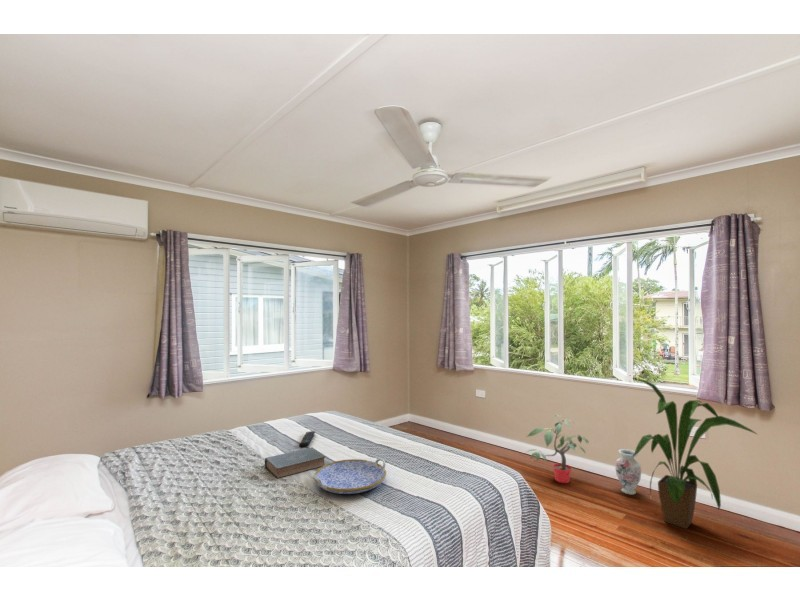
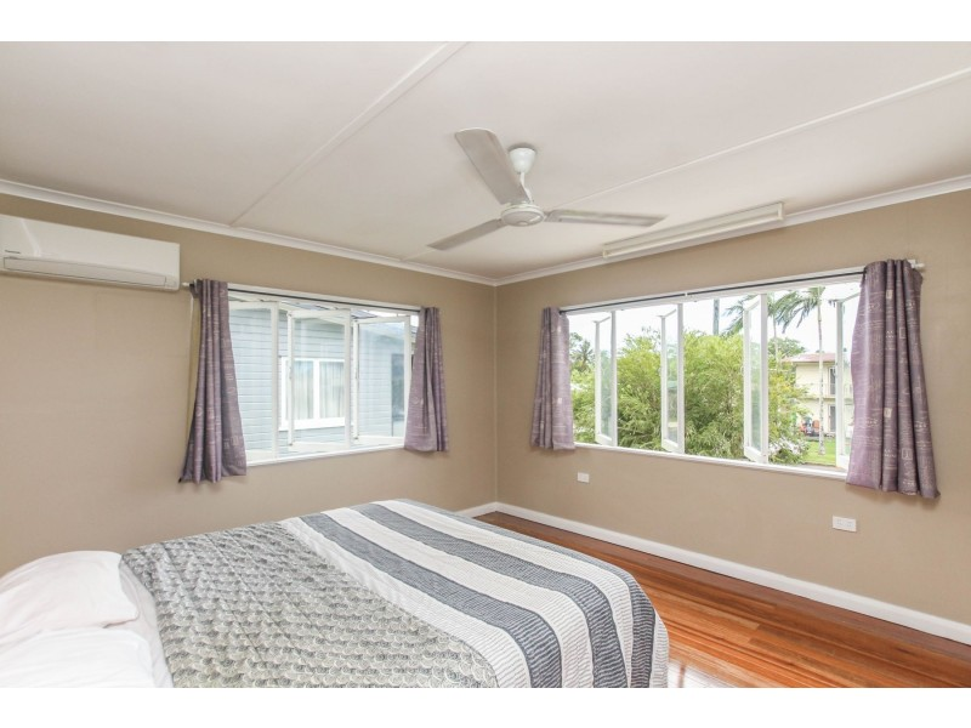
- serving tray [312,457,387,495]
- remote control [298,430,316,448]
- house plant [631,377,759,530]
- book [264,446,327,479]
- potted plant [524,414,590,484]
- vase [614,448,642,496]
